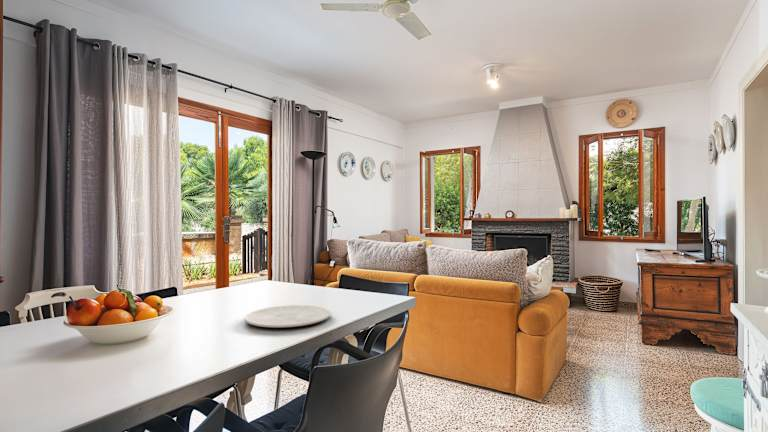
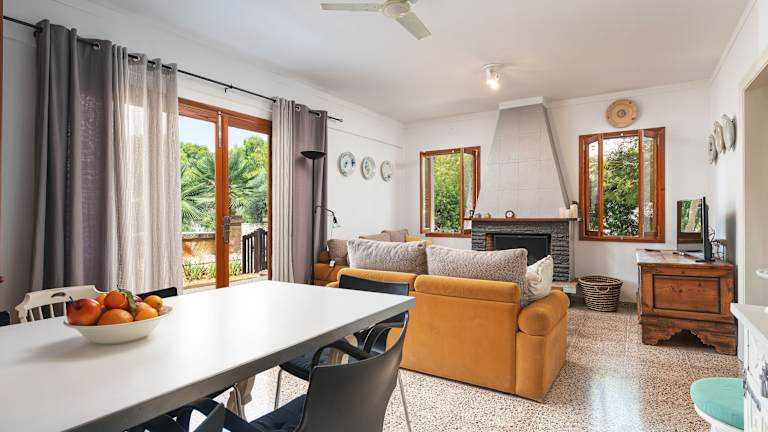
- plate [243,304,331,329]
